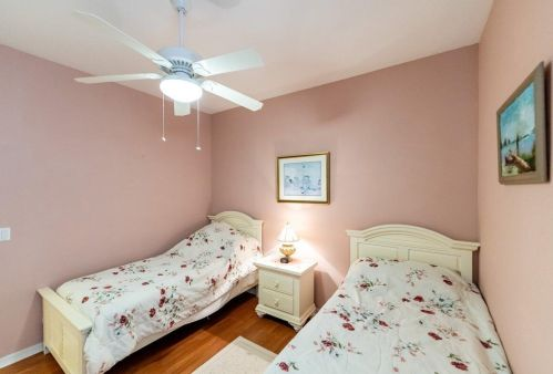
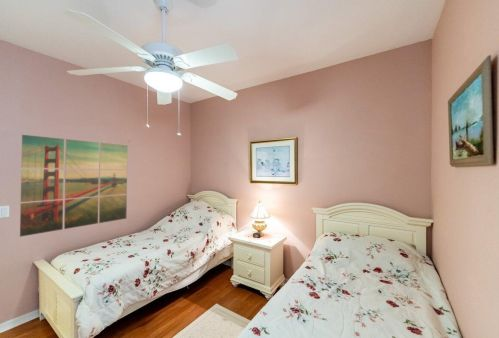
+ wall art [19,134,128,238]
